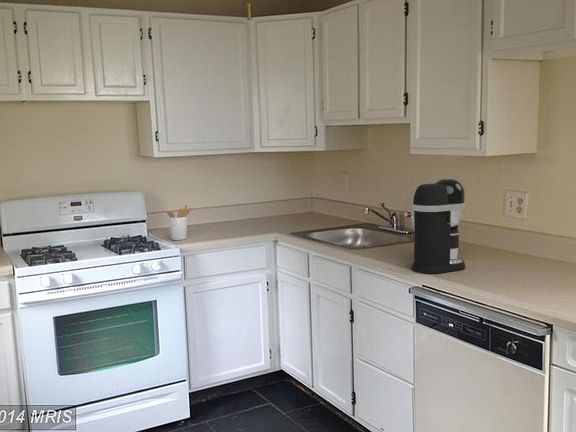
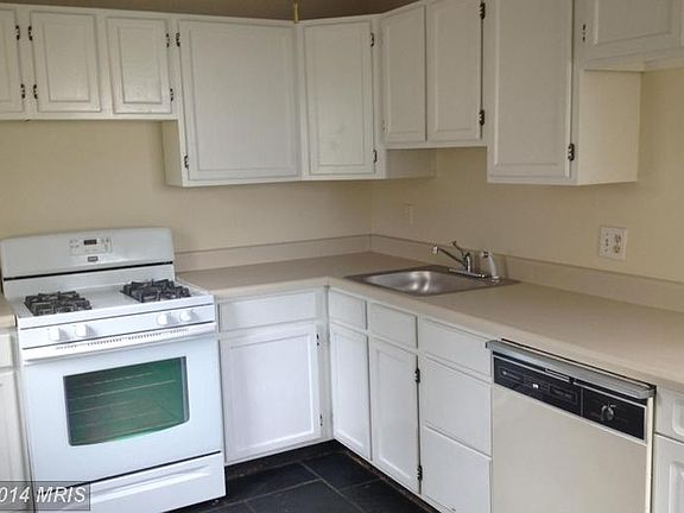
- coffee maker [411,177,466,274]
- utensil holder [166,204,193,241]
